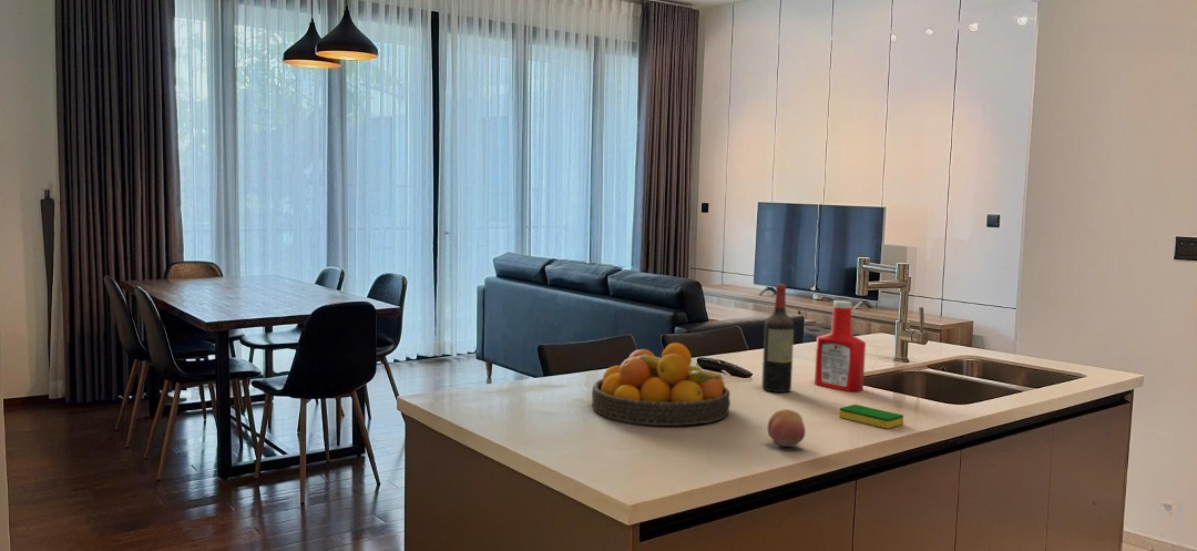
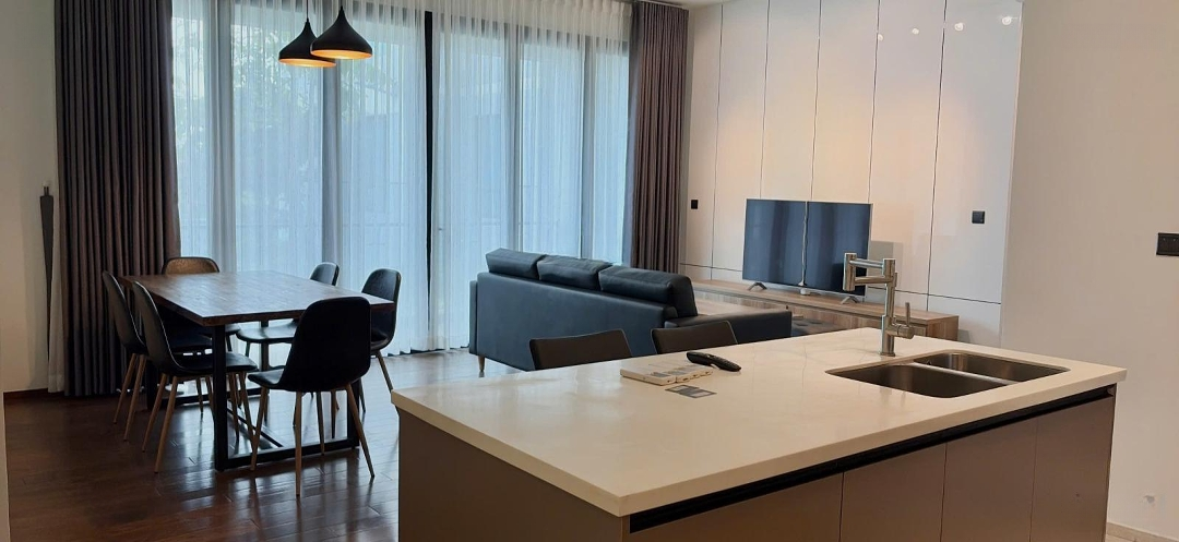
- fruit bowl [591,341,732,427]
- wine bottle [761,283,795,394]
- fruit [767,408,806,448]
- soap bottle [814,299,867,392]
- dish sponge [838,404,904,430]
